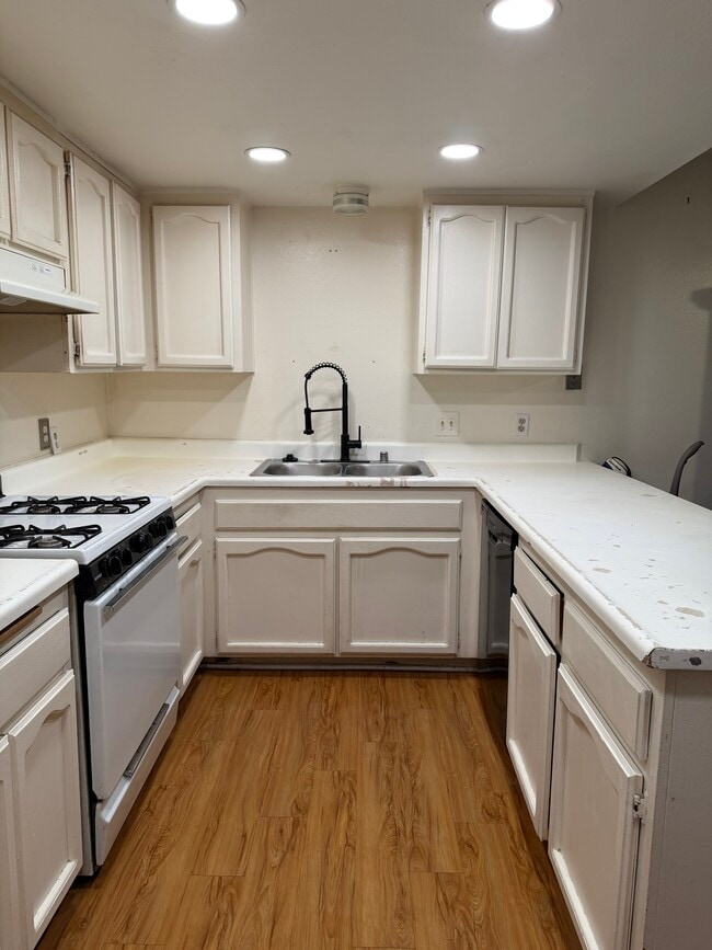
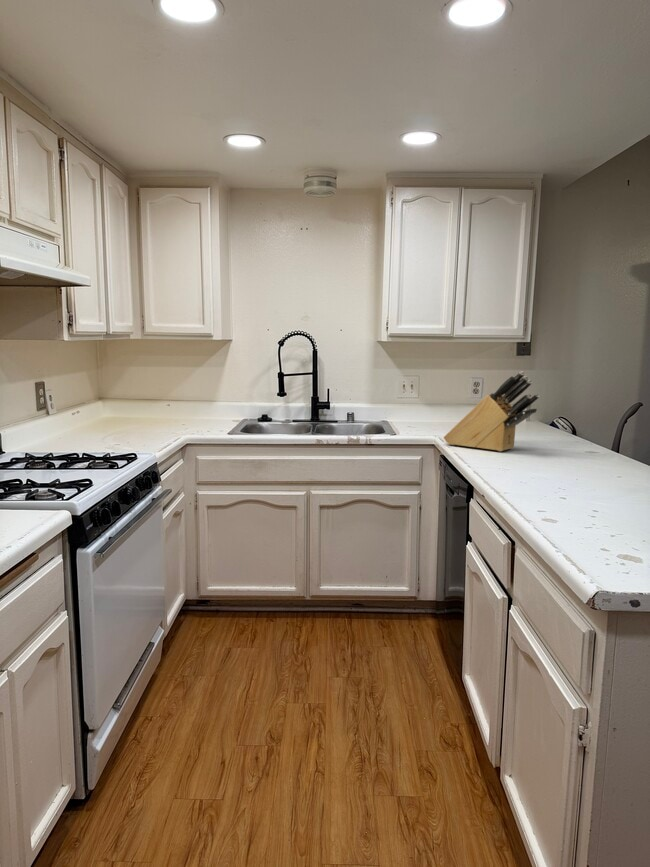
+ knife block [442,370,540,452]
